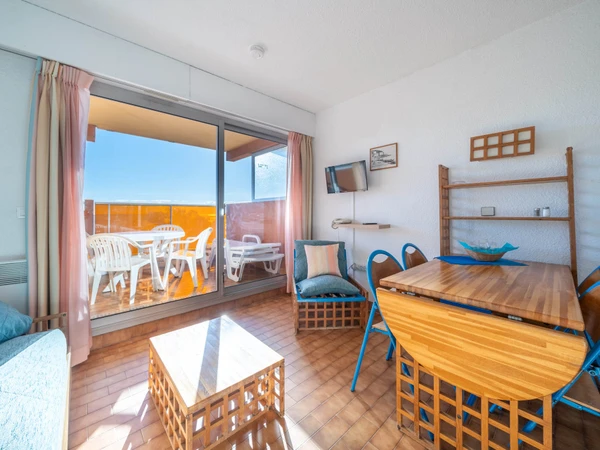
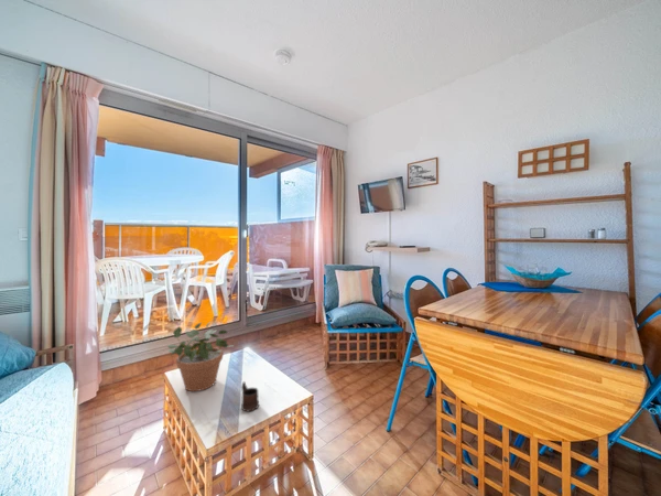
+ mug [240,381,260,412]
+ potted plant [166,321,235,392]
